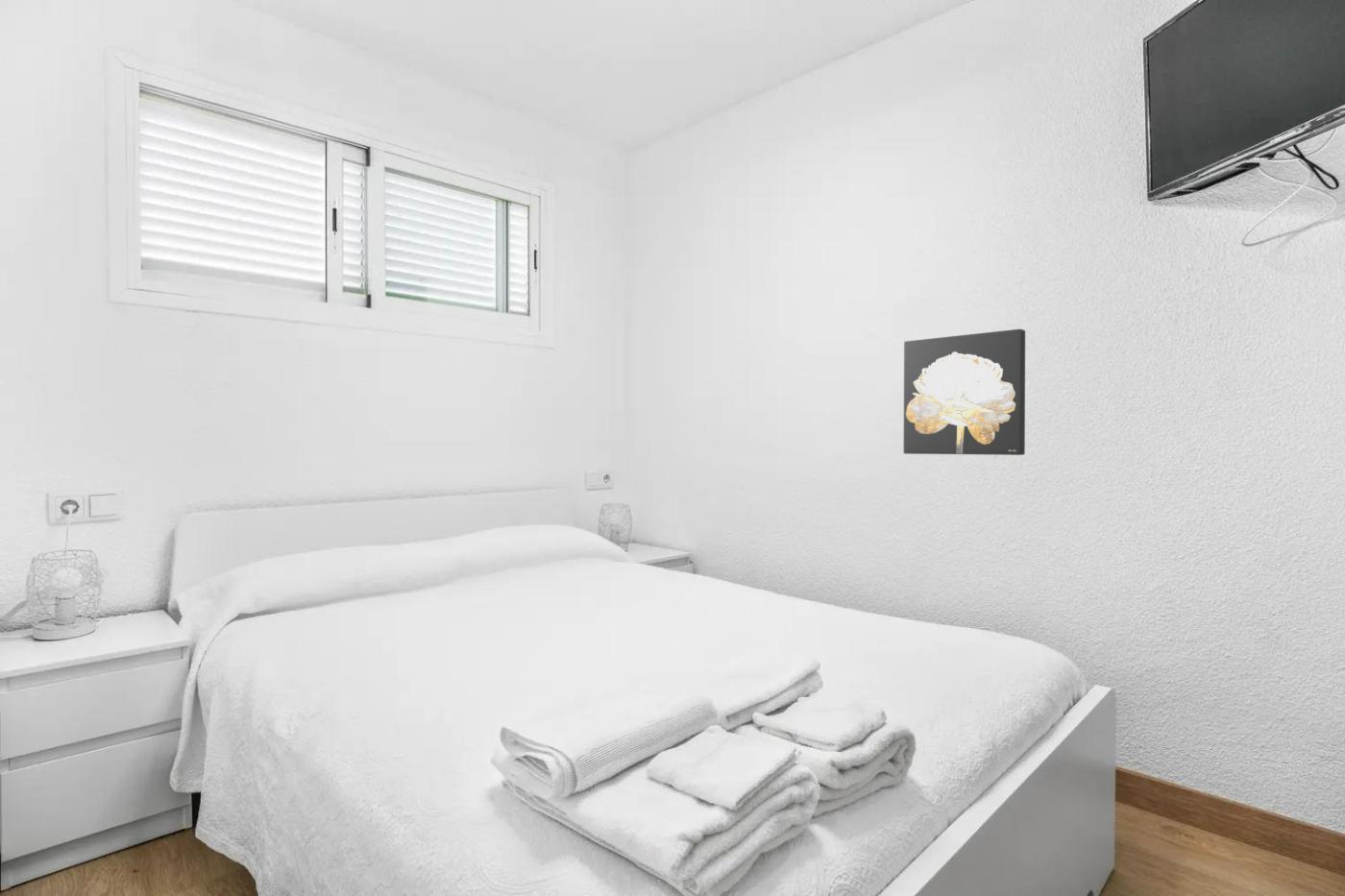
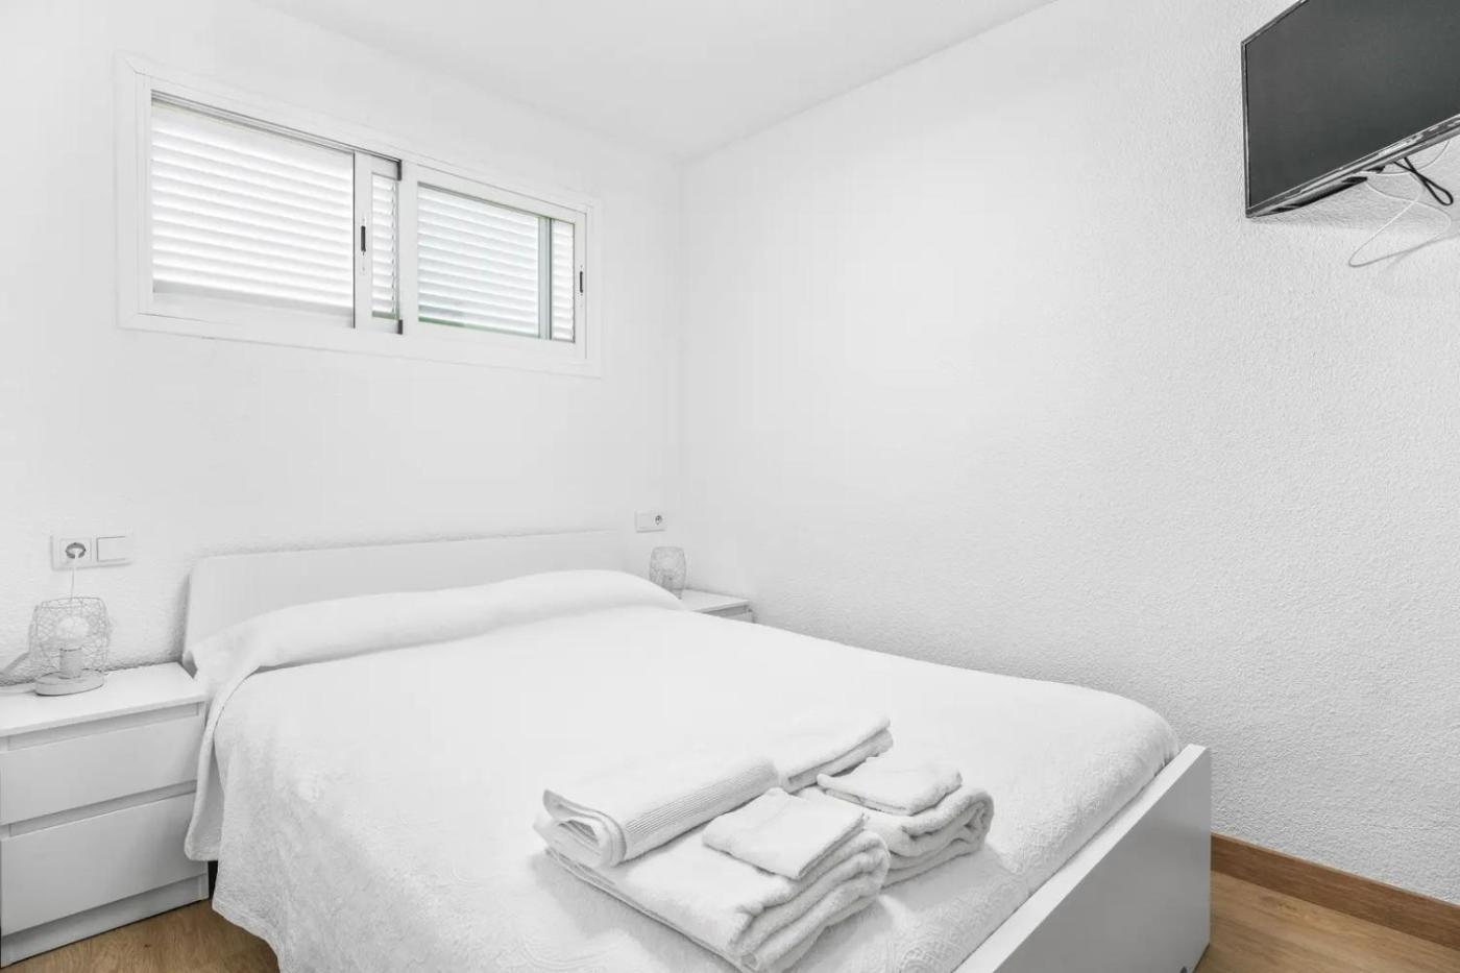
- wall art [903,328,1026,456]
